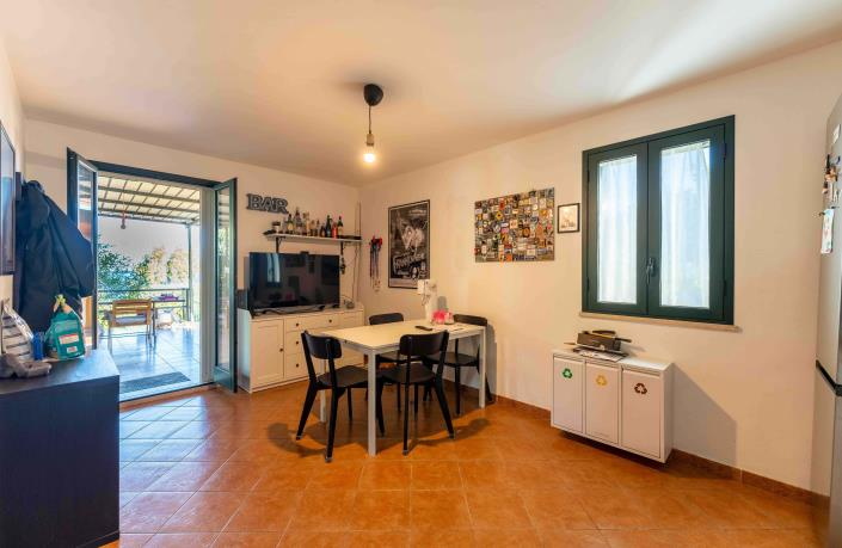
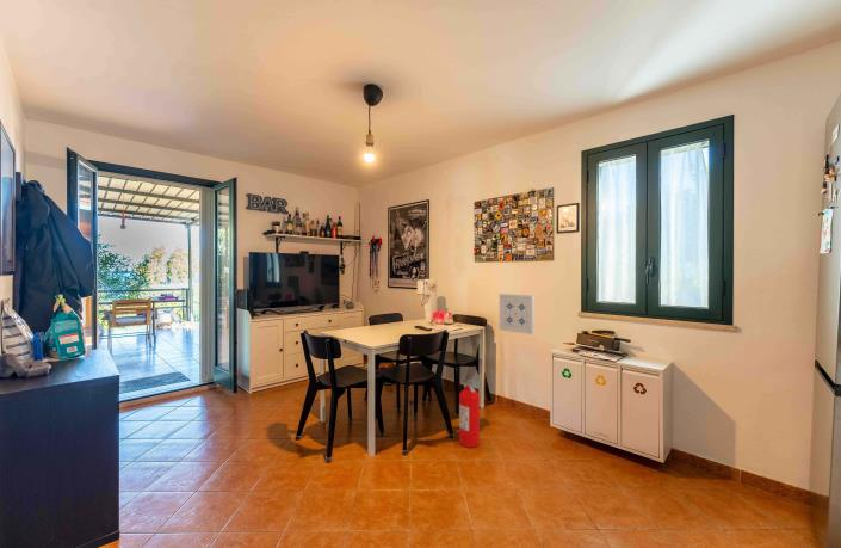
+ wall art [499,293,536,335]
+ fire extinguisher [458,378,481,449]
